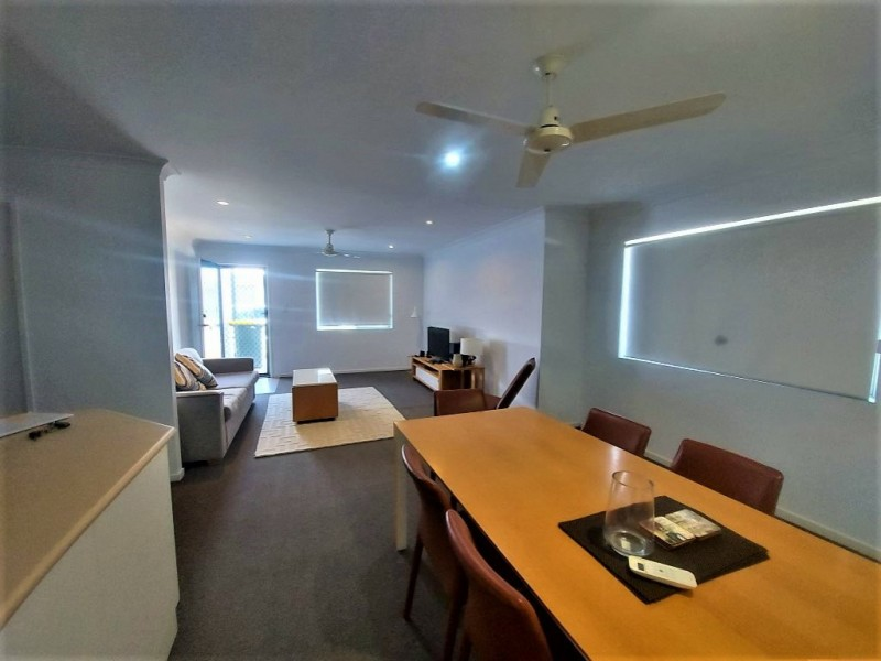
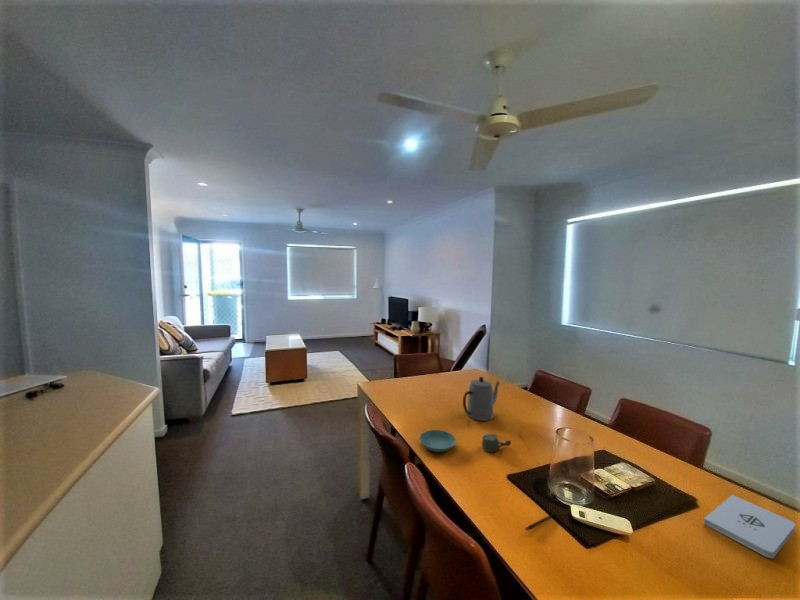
+ pen [524,512,558,532]
+ saucer [419,429,457,453]
+ cup [481,432,512,453]
+ teapot [462,376,501,422]
+ notepad [703,494,797,559]
